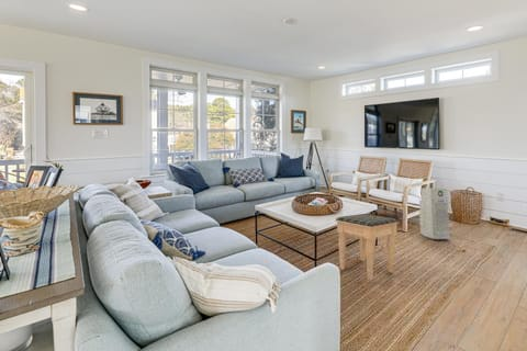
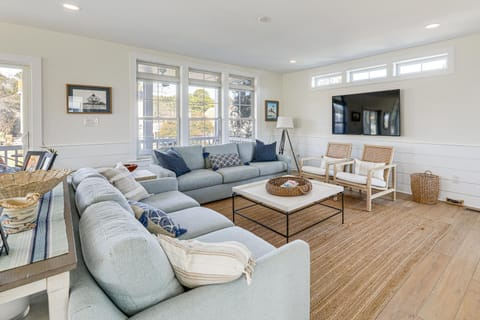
- air purifier [418,188,450,240]
- footstool [335,213,400,281]
